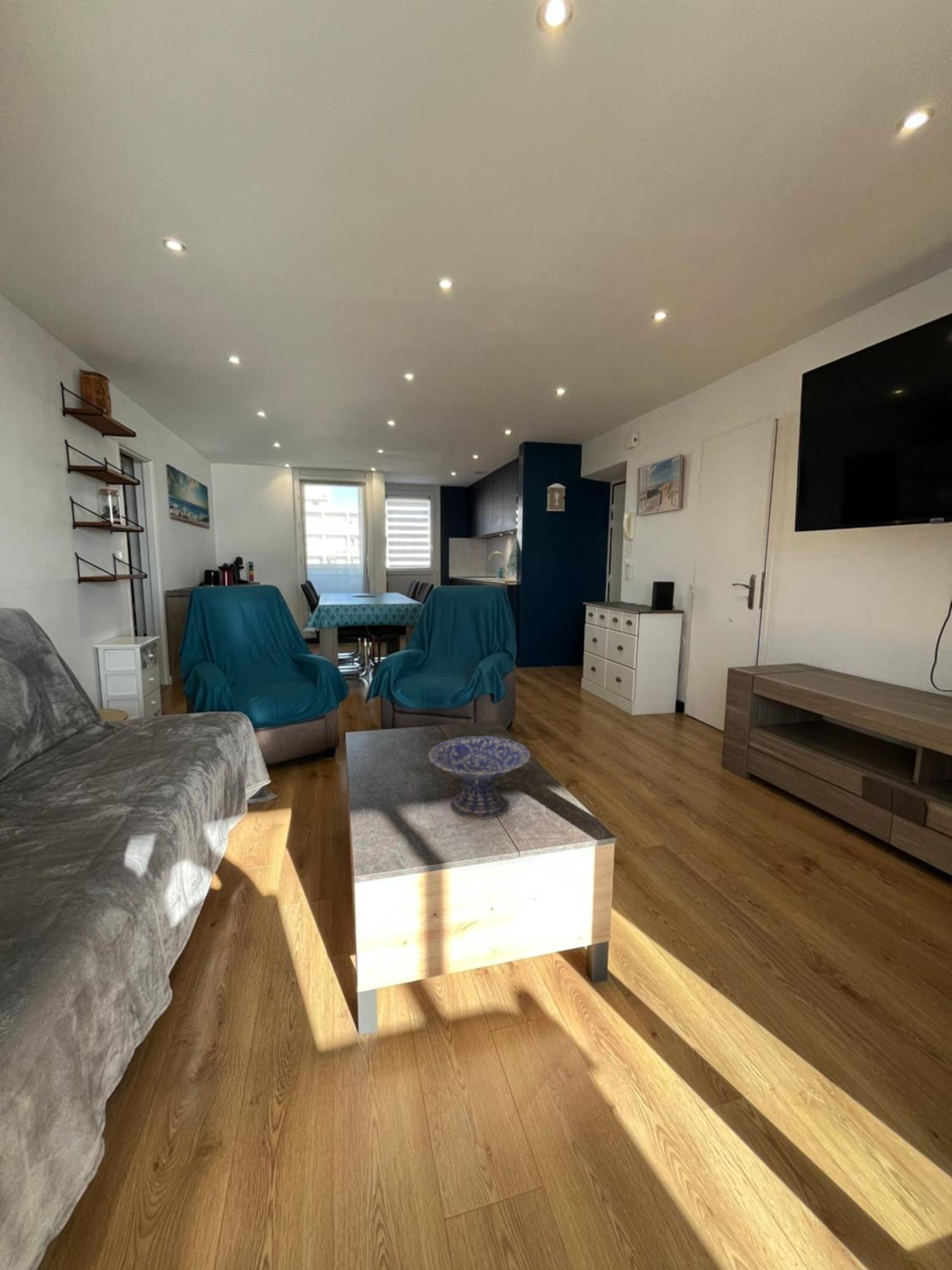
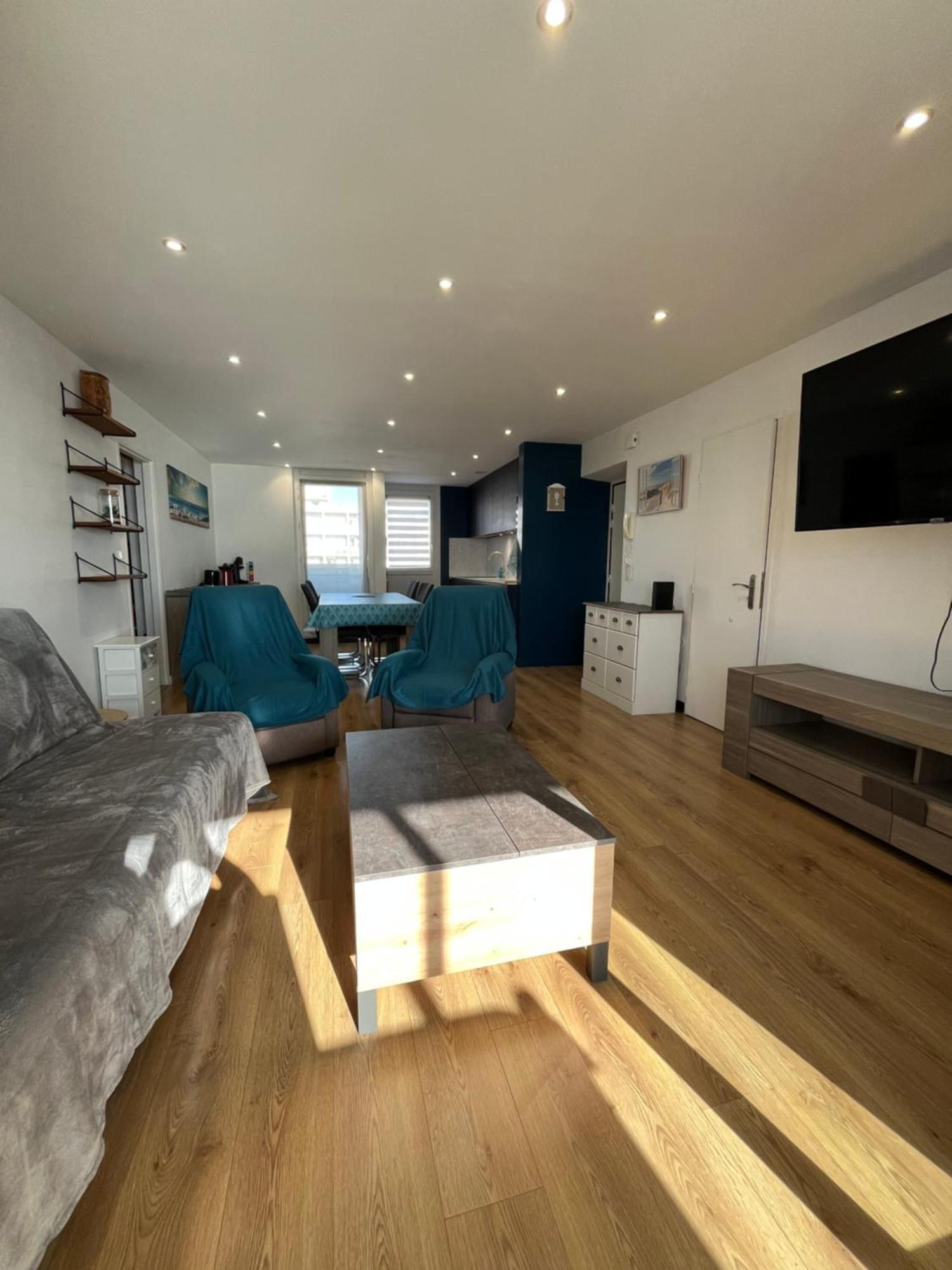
- decorative bowl [427,735,531,820]
